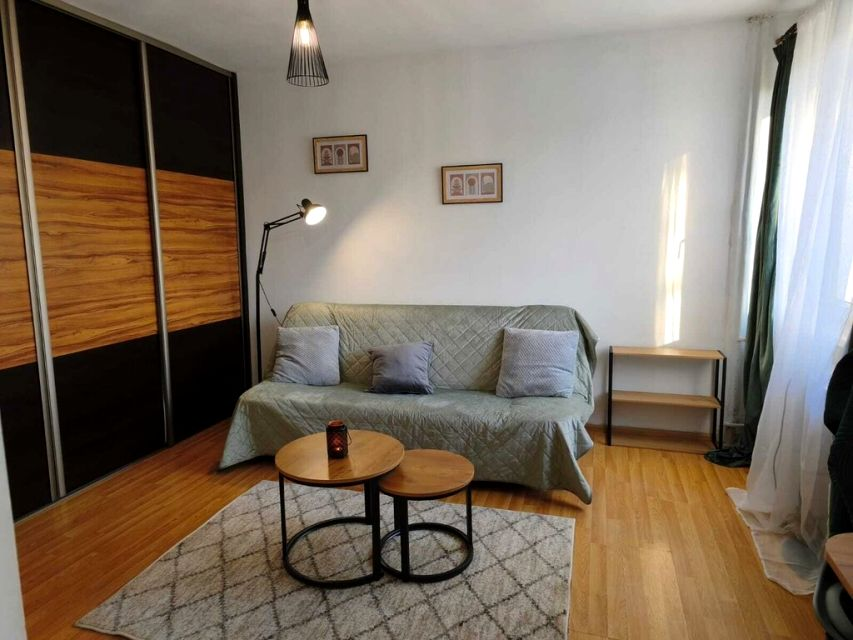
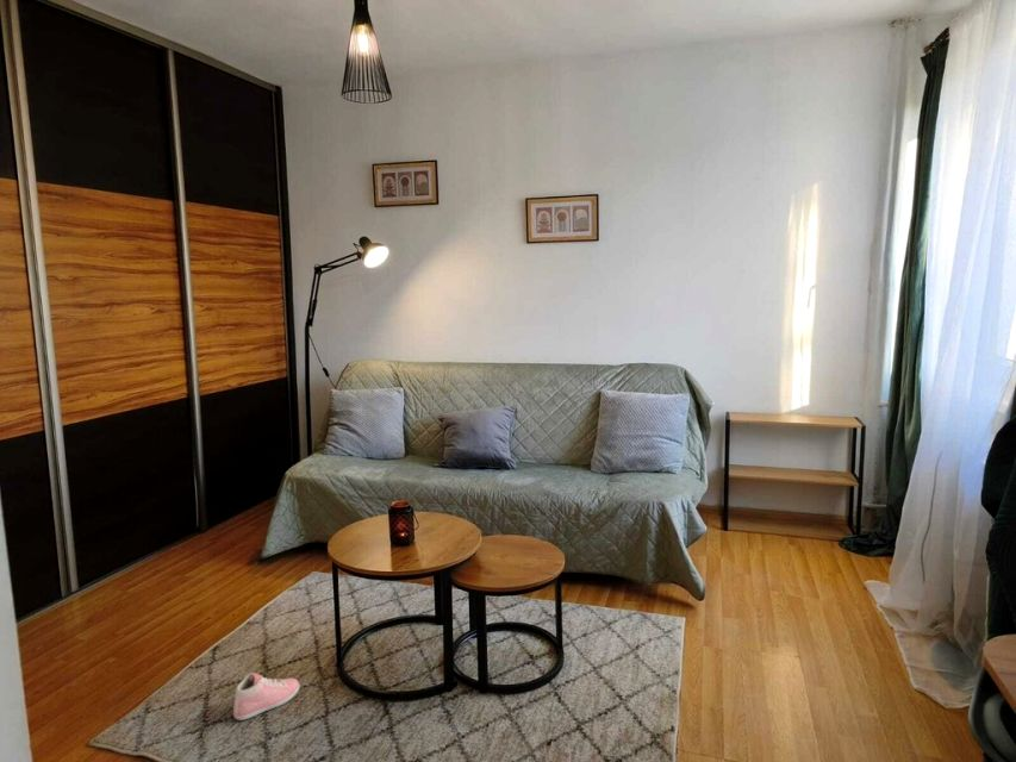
+ sneaker [232,672,301,722]
